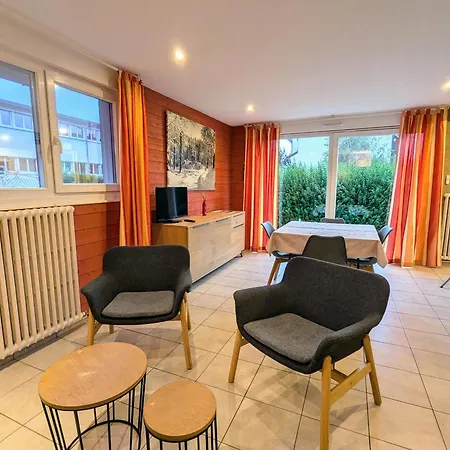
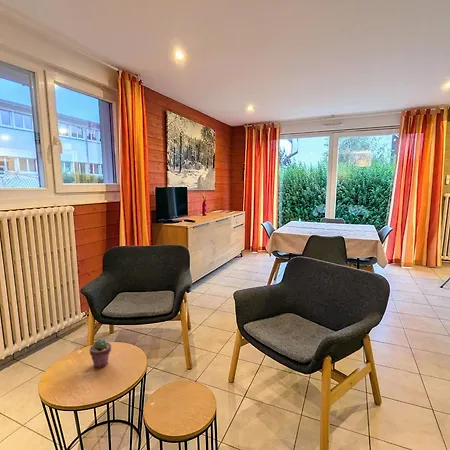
+ potted succulent [89,337,112,369]
